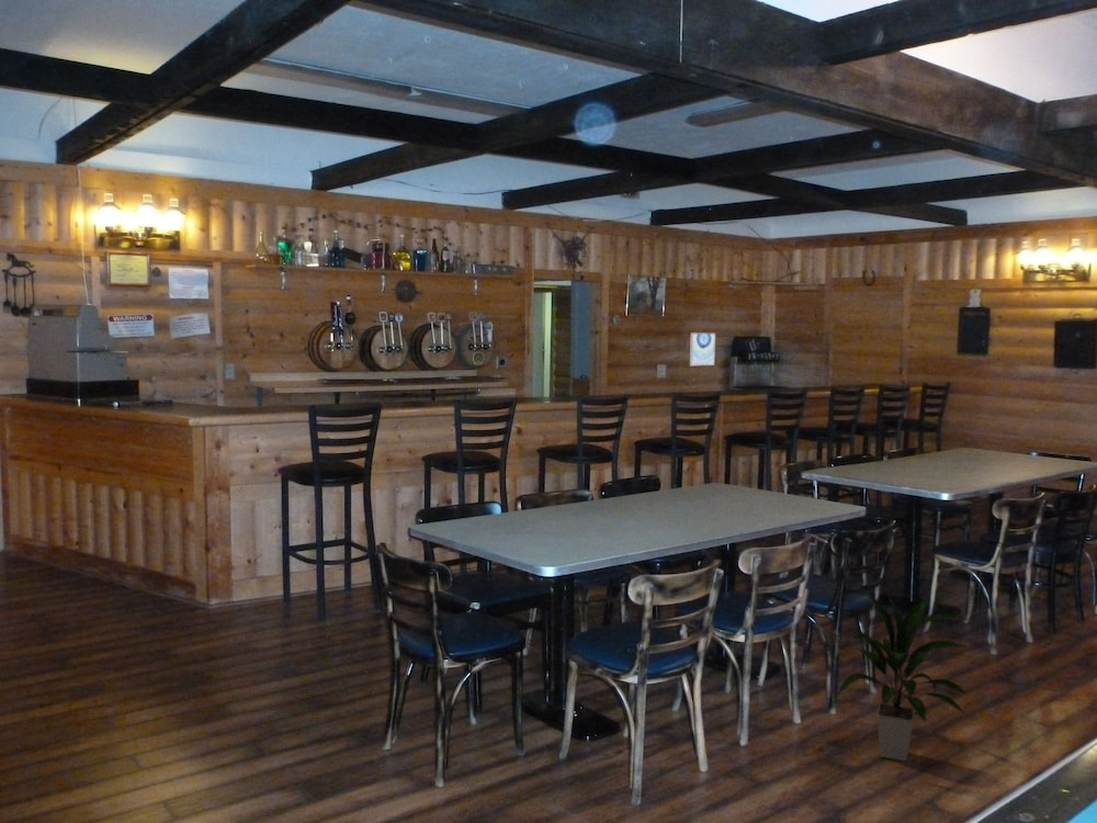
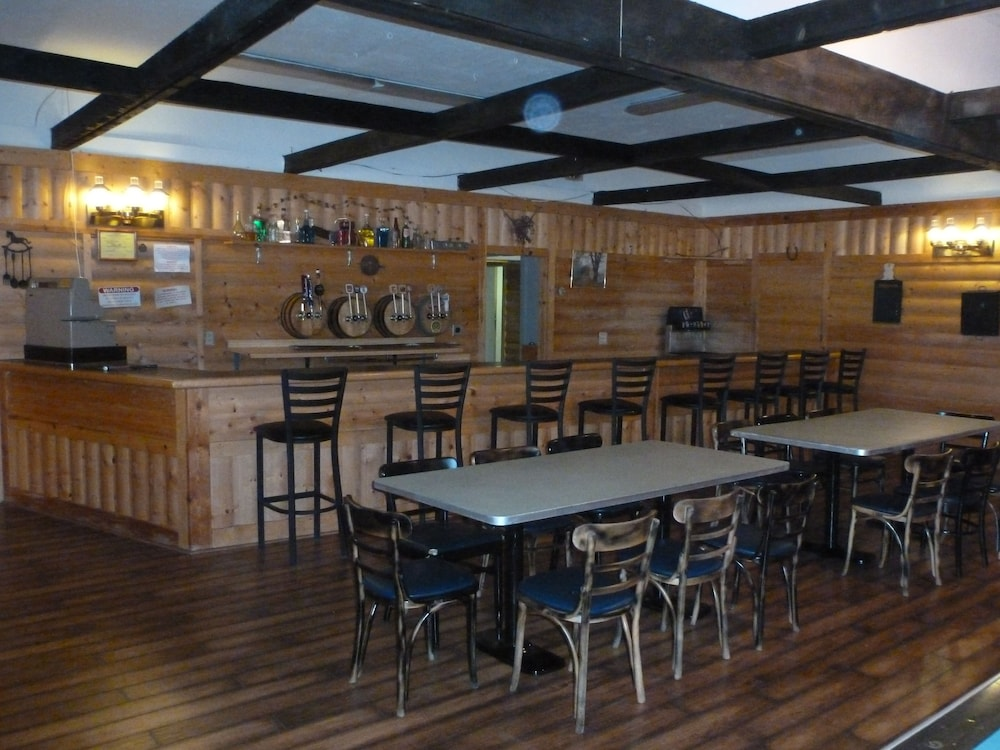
- wall art [689,331,716,368]
- indoor plant [833,588,970,763]
